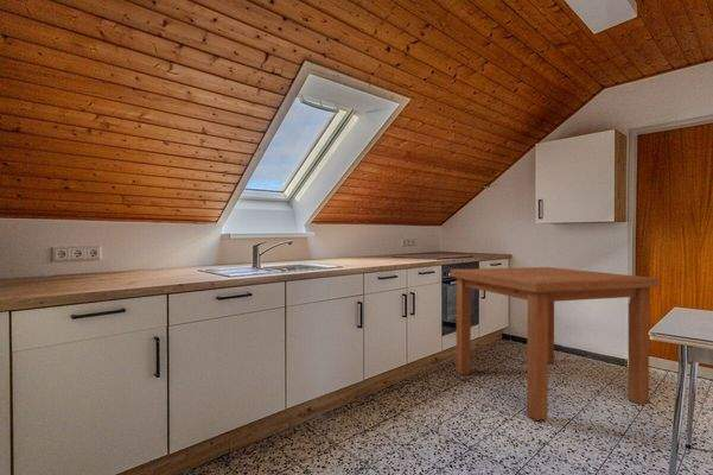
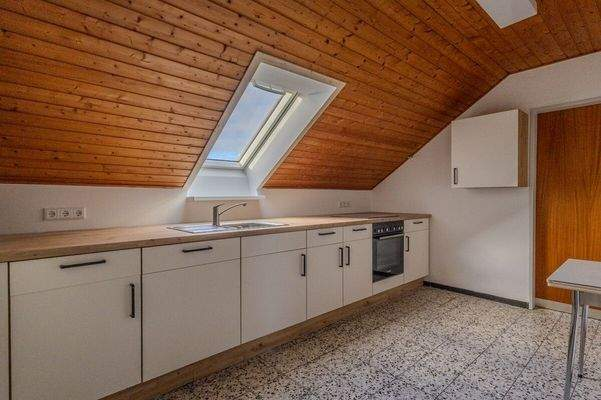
- dining table [450,266,660,422]
